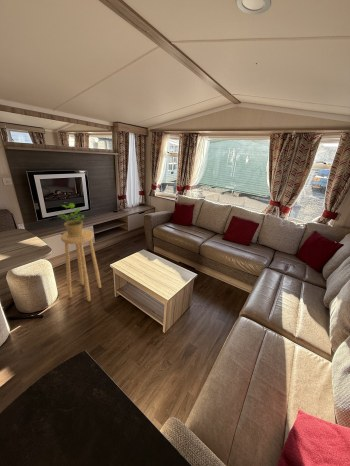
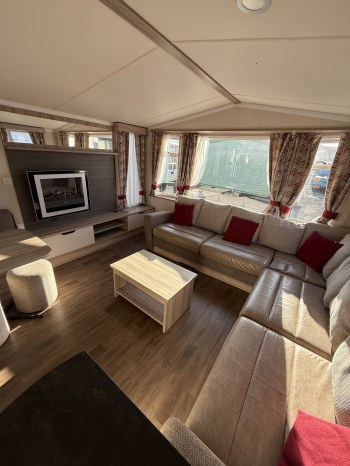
- stool [60,228,102,302]
- potted plant [56,202,86,236]
